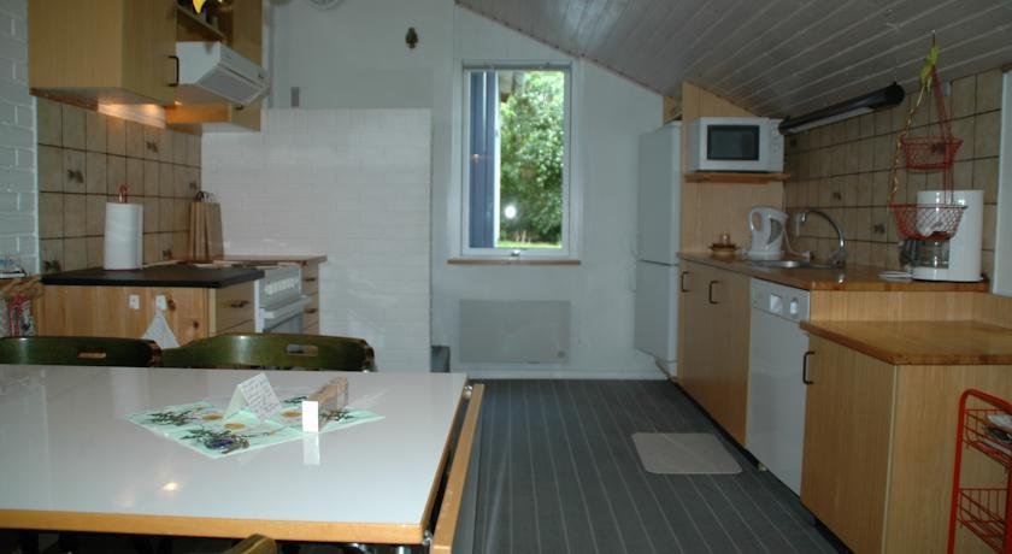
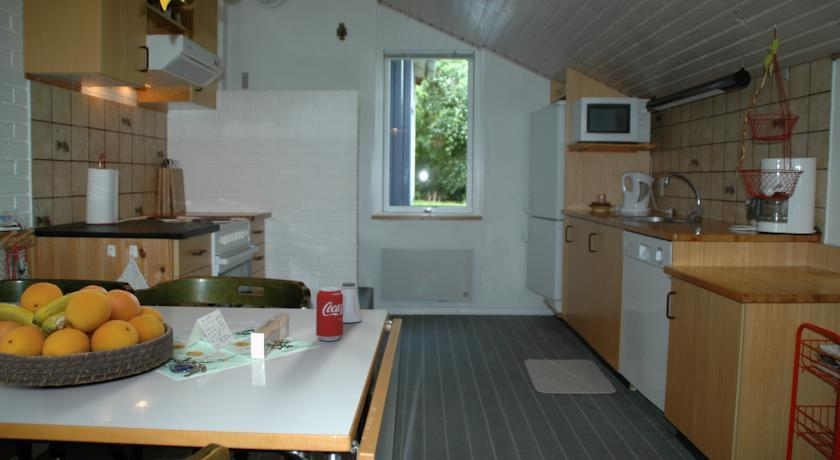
+ saltshaker [340,281,363,324]
+ beverage can [315,286,344,342]
+ fruit bowl [0,282,175,387]
